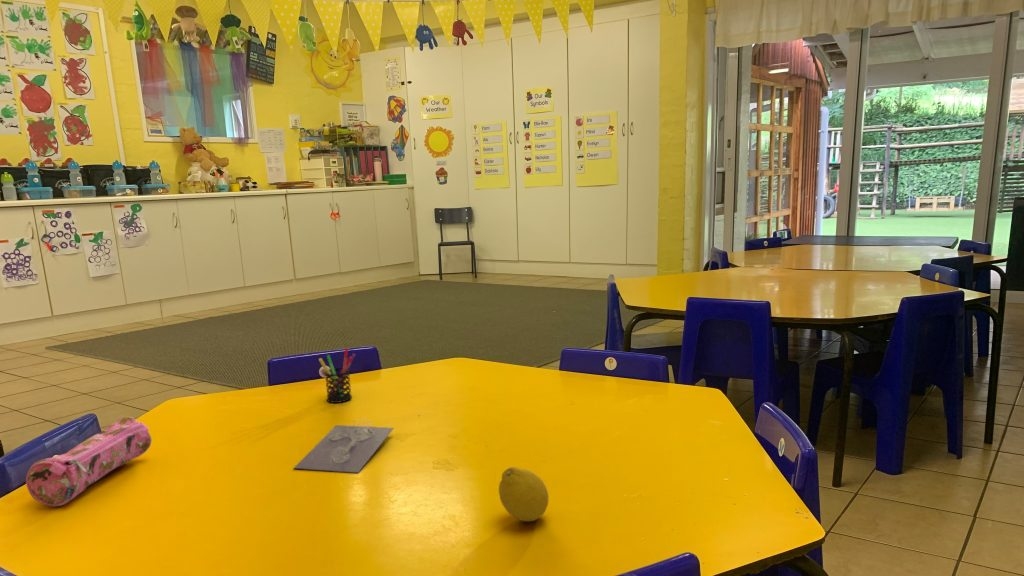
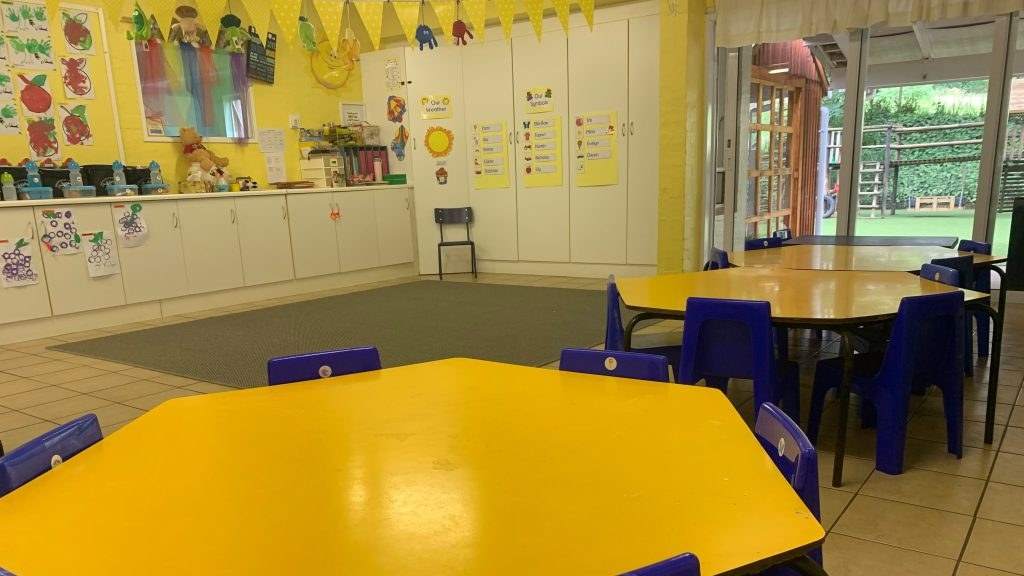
- paper sheet [292,415,421,474]
- fruit [498,466,550,522]
- pen holder [318,347,356,404]
- pencil case [25,416,152,507]
